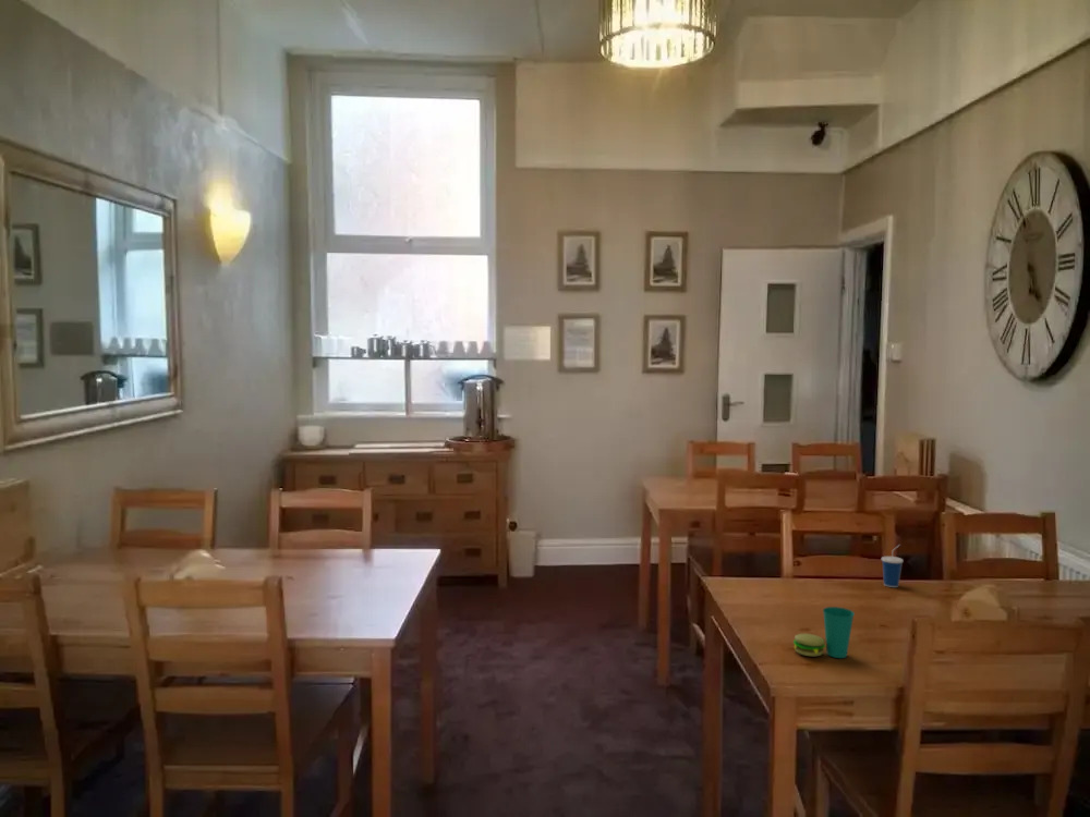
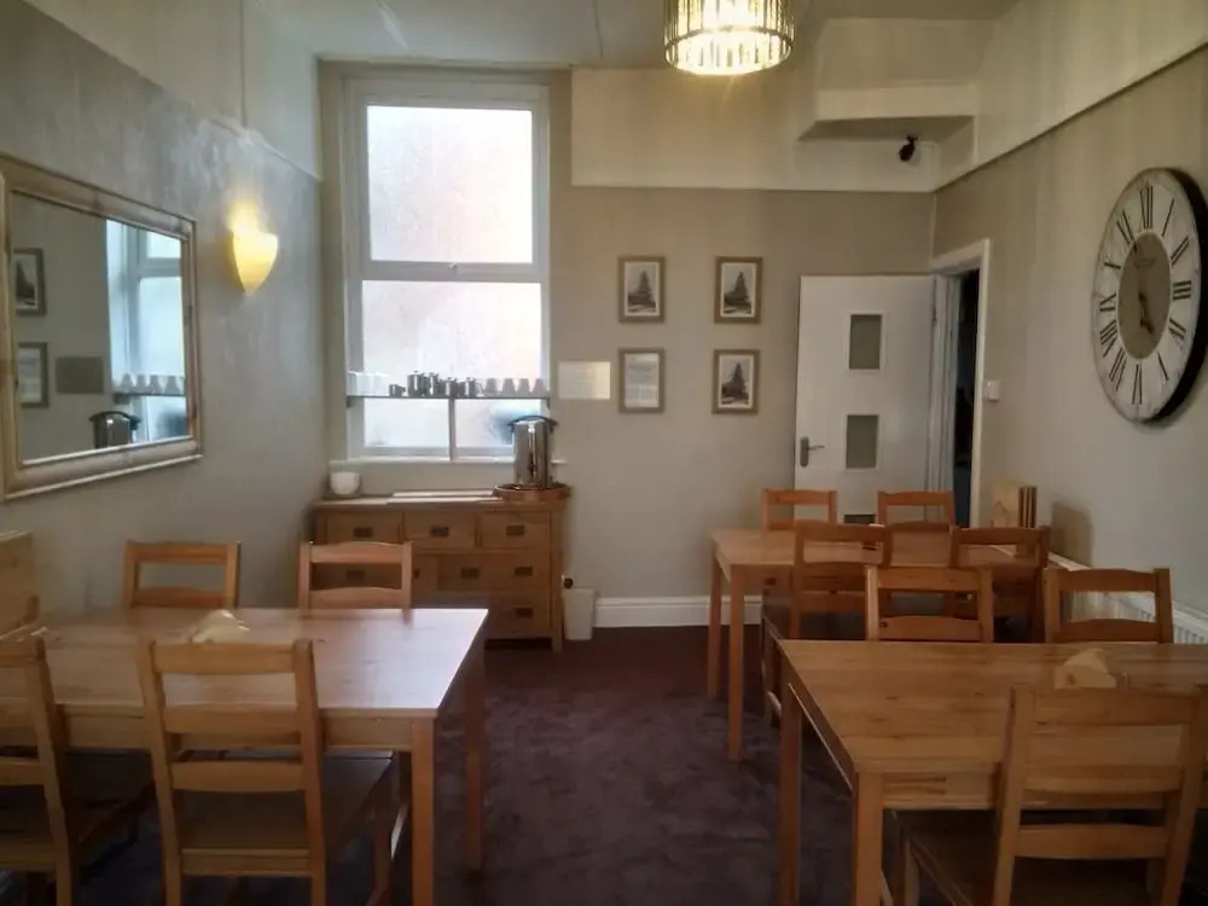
- cup [881,544,905,588]
- cup [792,606,856,659]
